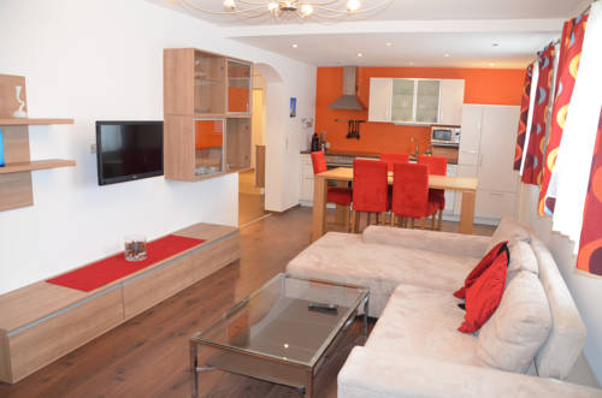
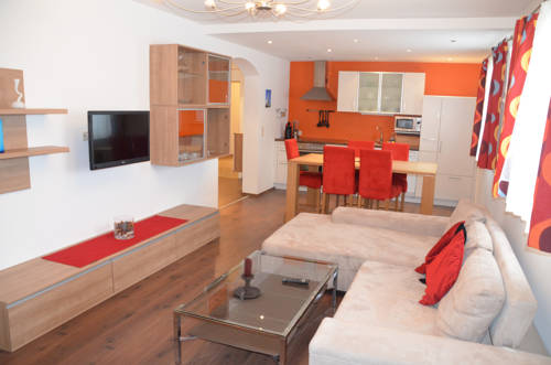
+ candle holder [233,257,262,301]
